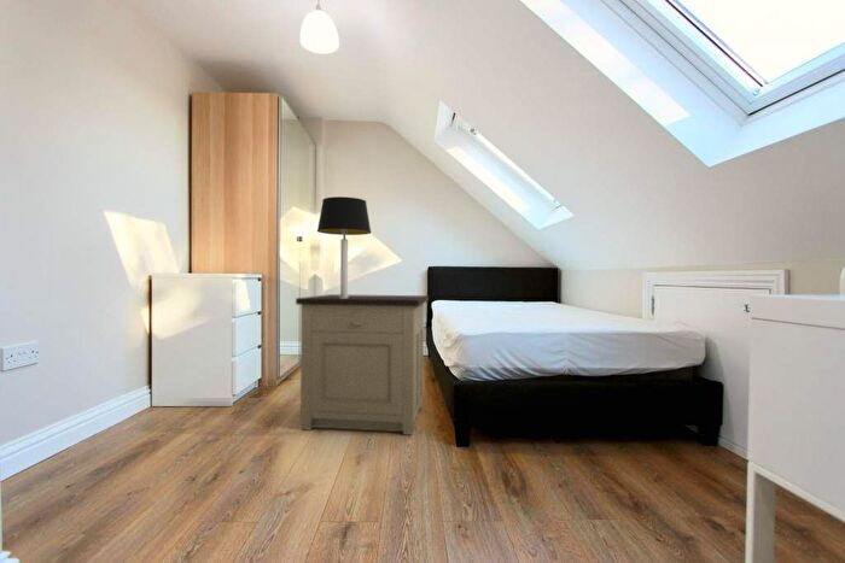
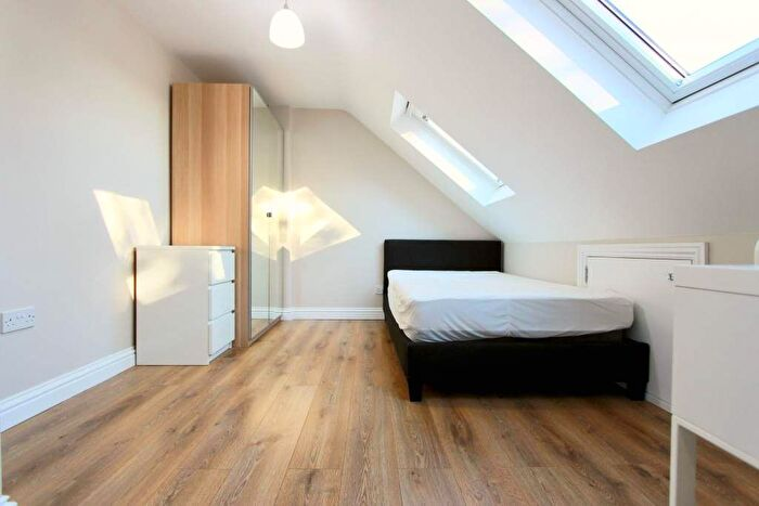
- table lamp [316,195,372,298]
- nightstand [295,293,430,436]
